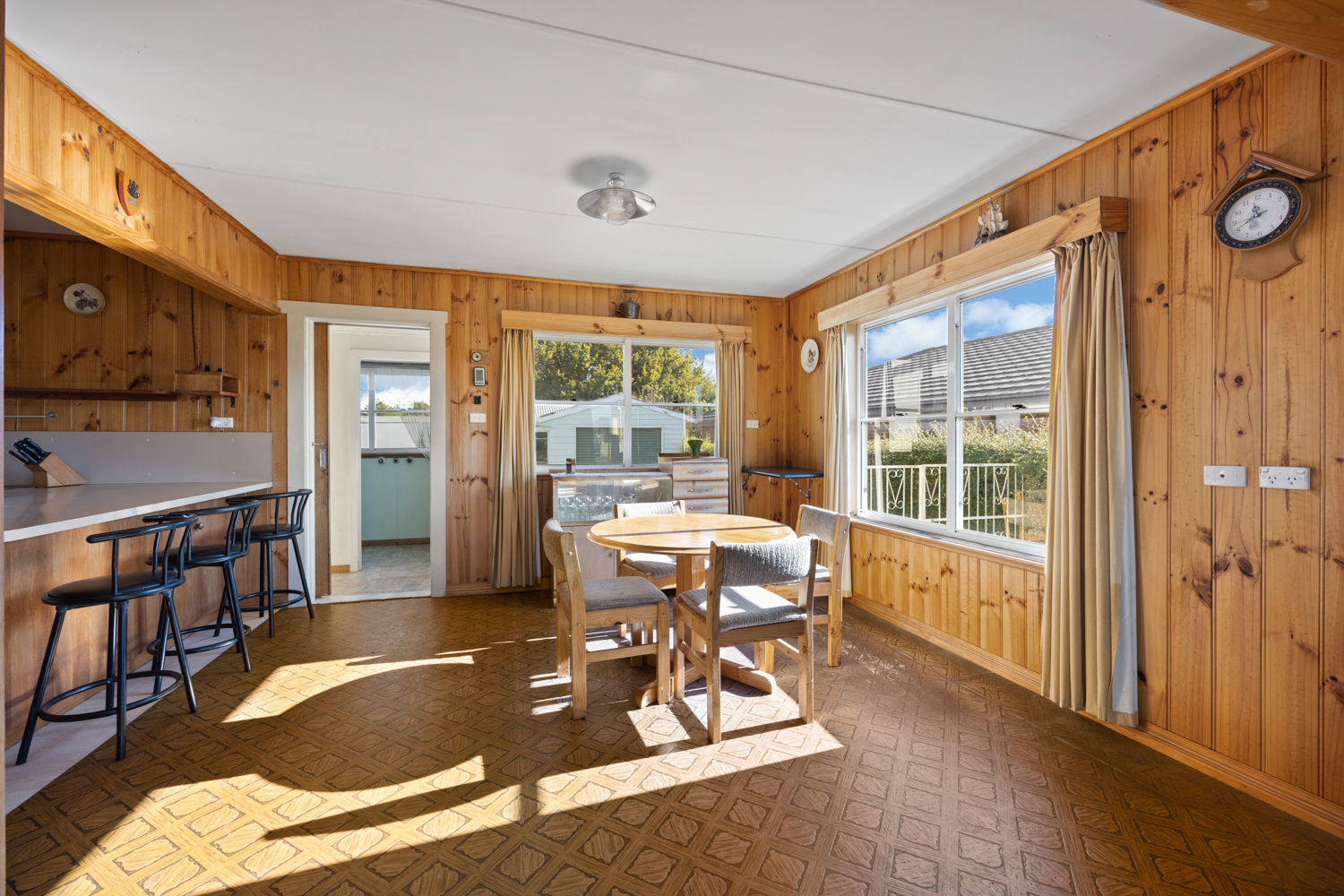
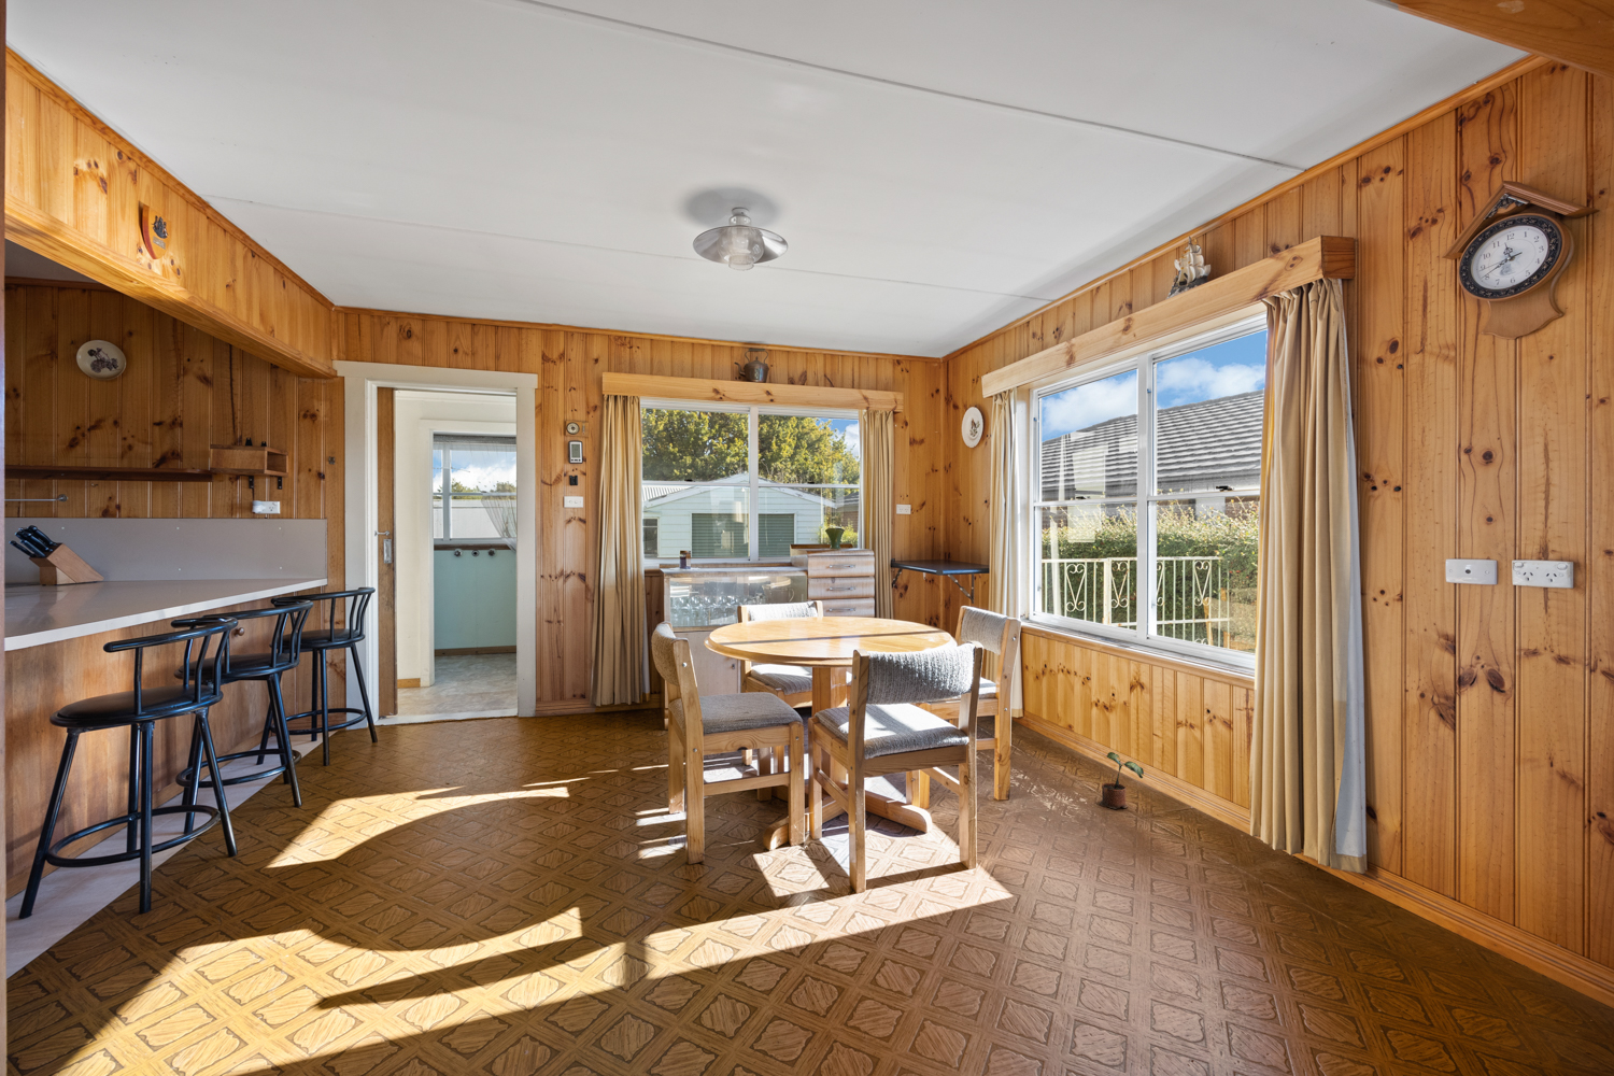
+ potted plant [1095,751,1144,811]
